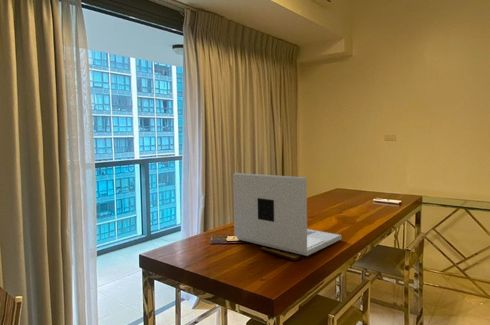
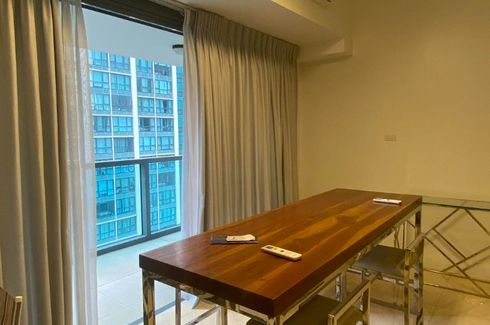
- laptop [232,172,342,257]
